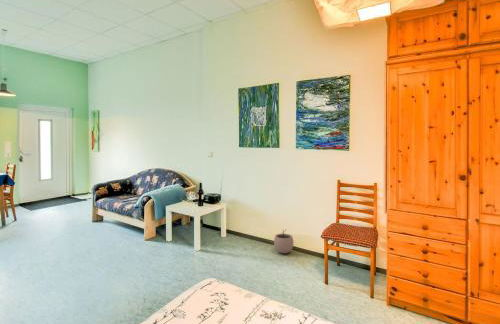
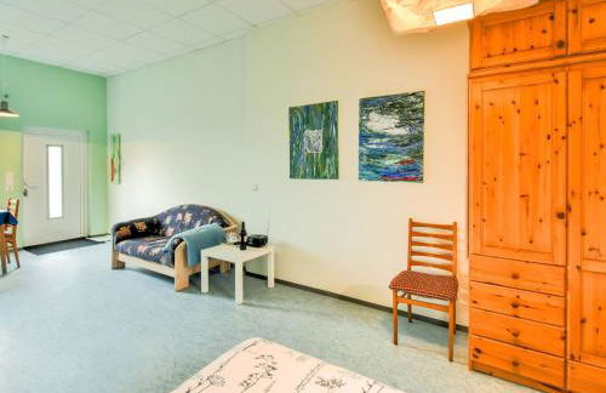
- plant pot [273,229,294,254]
